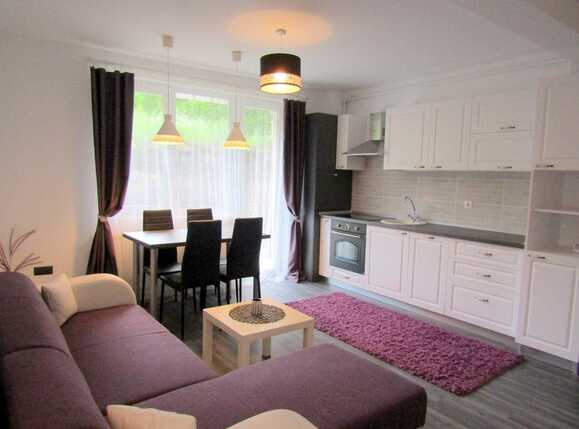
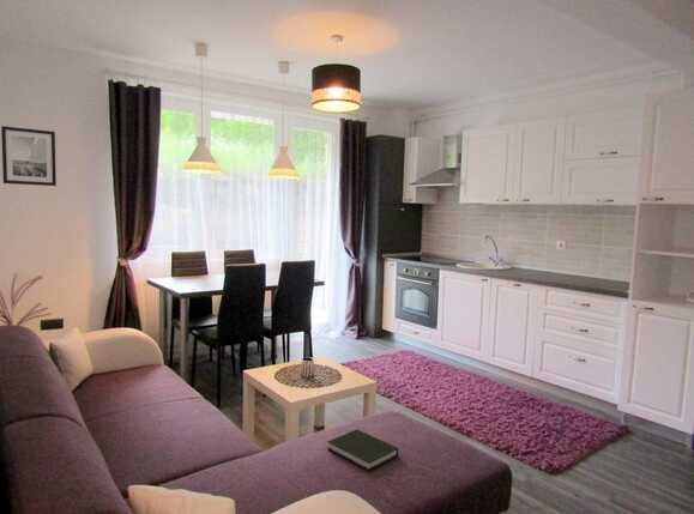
+ wall art [0,125,58,187]
+ book [326,428,399,471]
